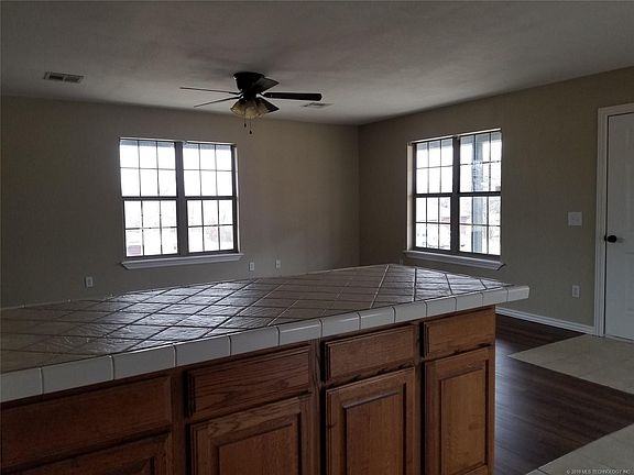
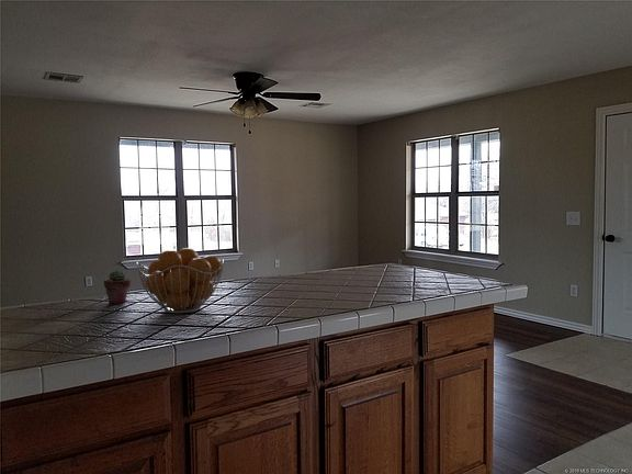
+ potted succulent [103,269,132,305]
+ fruit basket [135,247,225,314]
